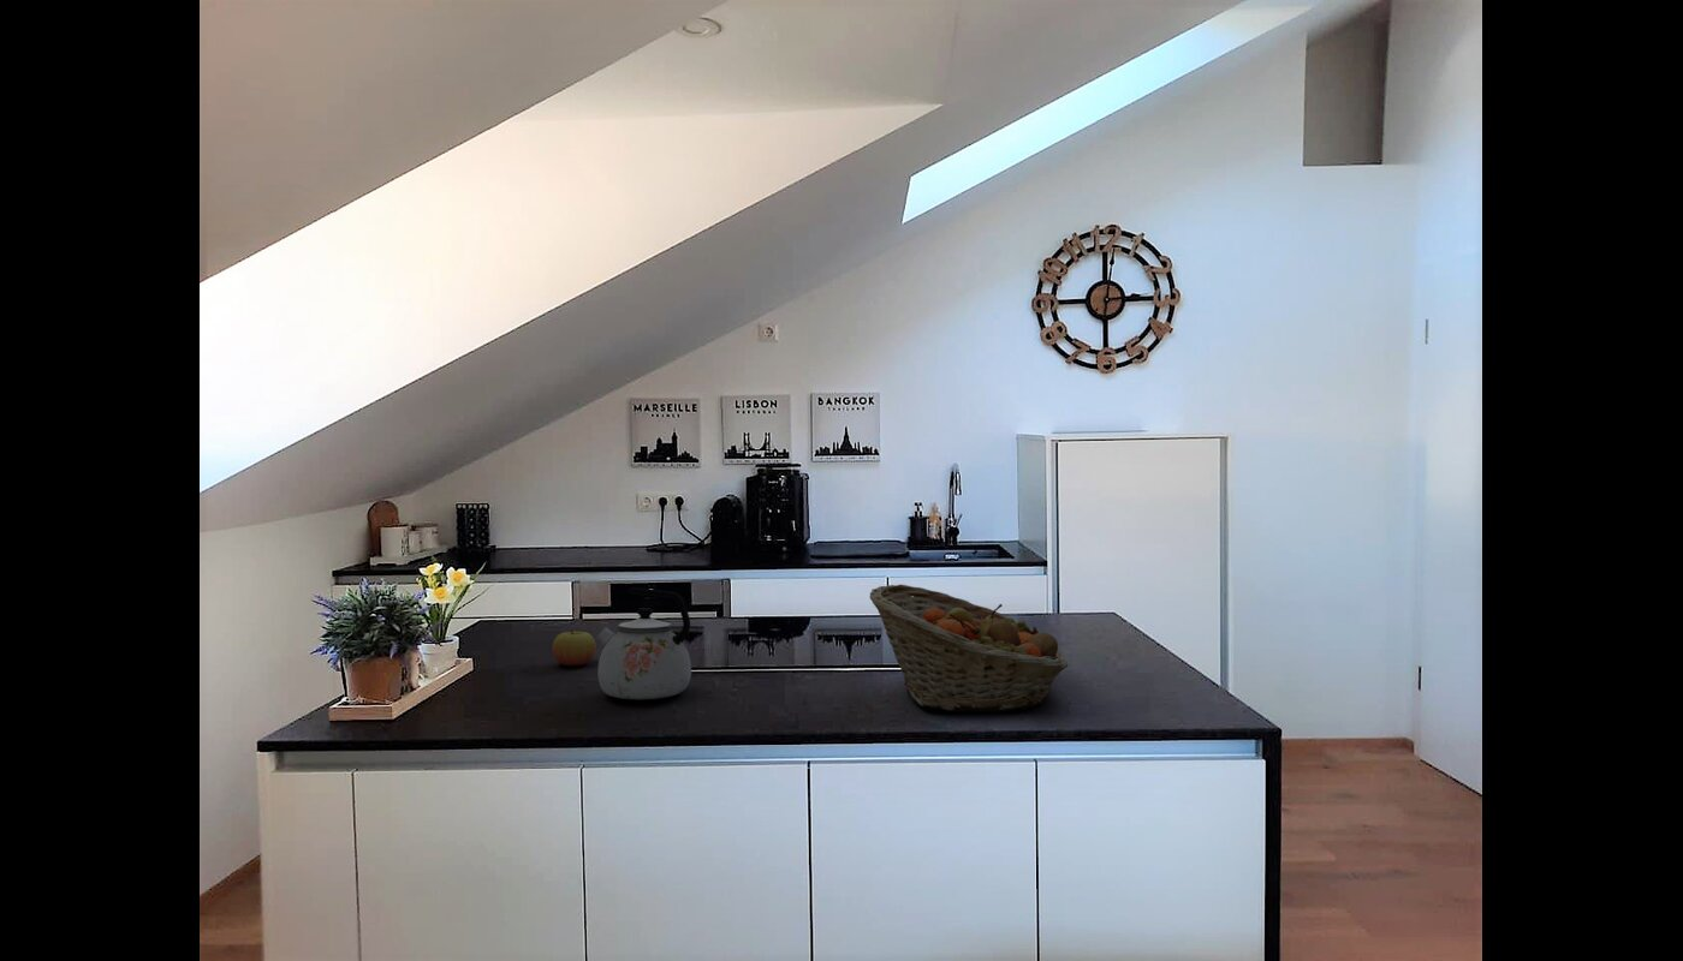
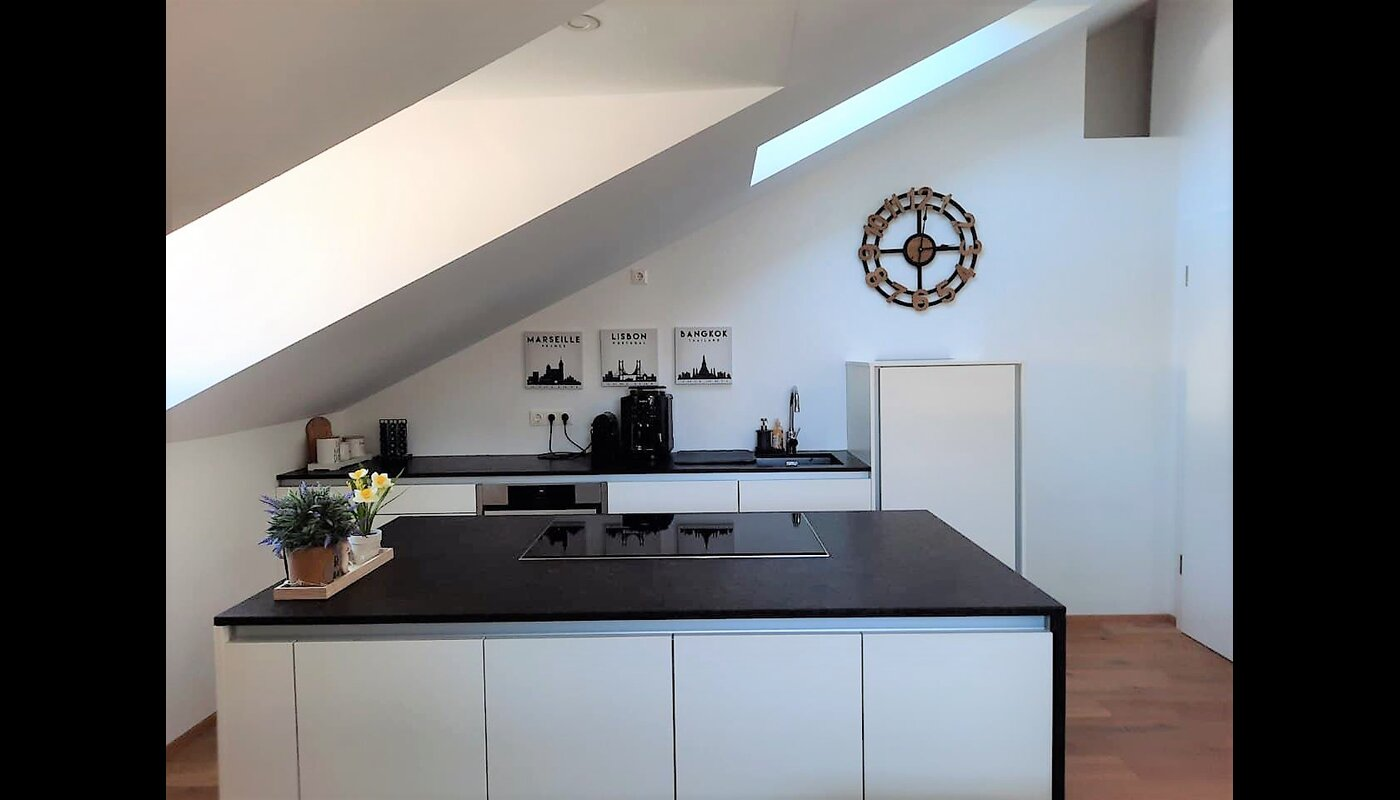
- kettle [596,586,692,702]
- apple [552,629,597,667]
- fruit basket [869,584,1069,714]
